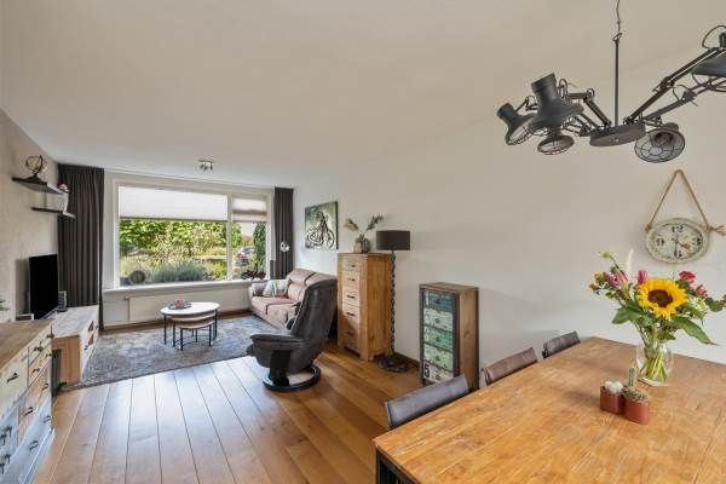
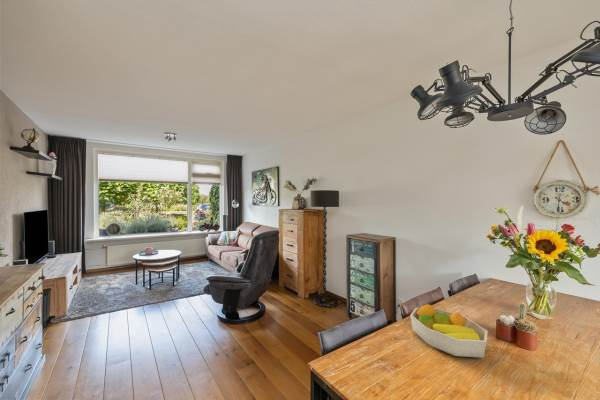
+ fruit bowl [409,303,489,358]
